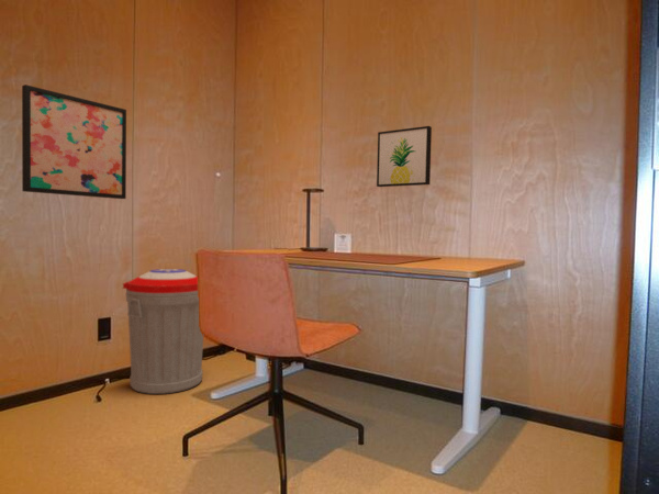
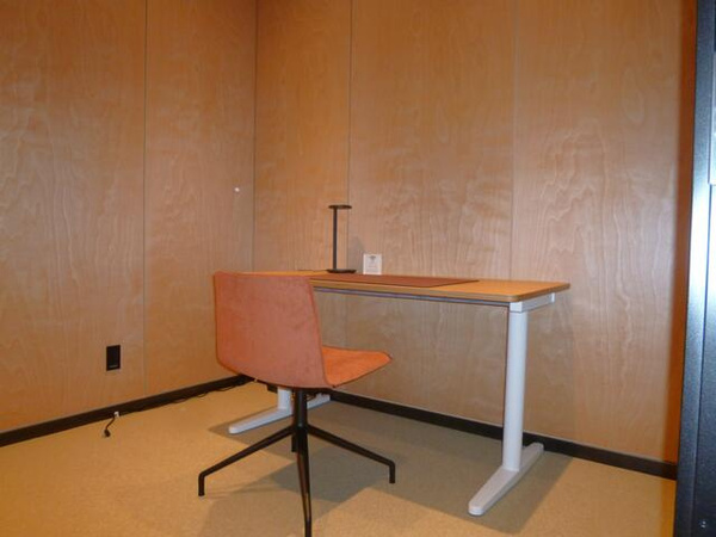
- wall art [376,125,433,188]
- trash can [122,268,204,395]
- wall art [21,83,127,200]
